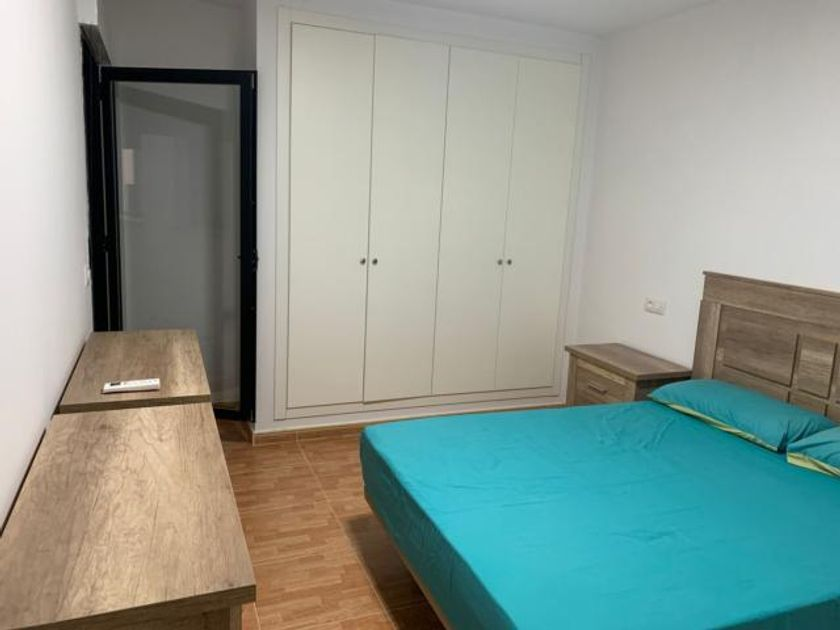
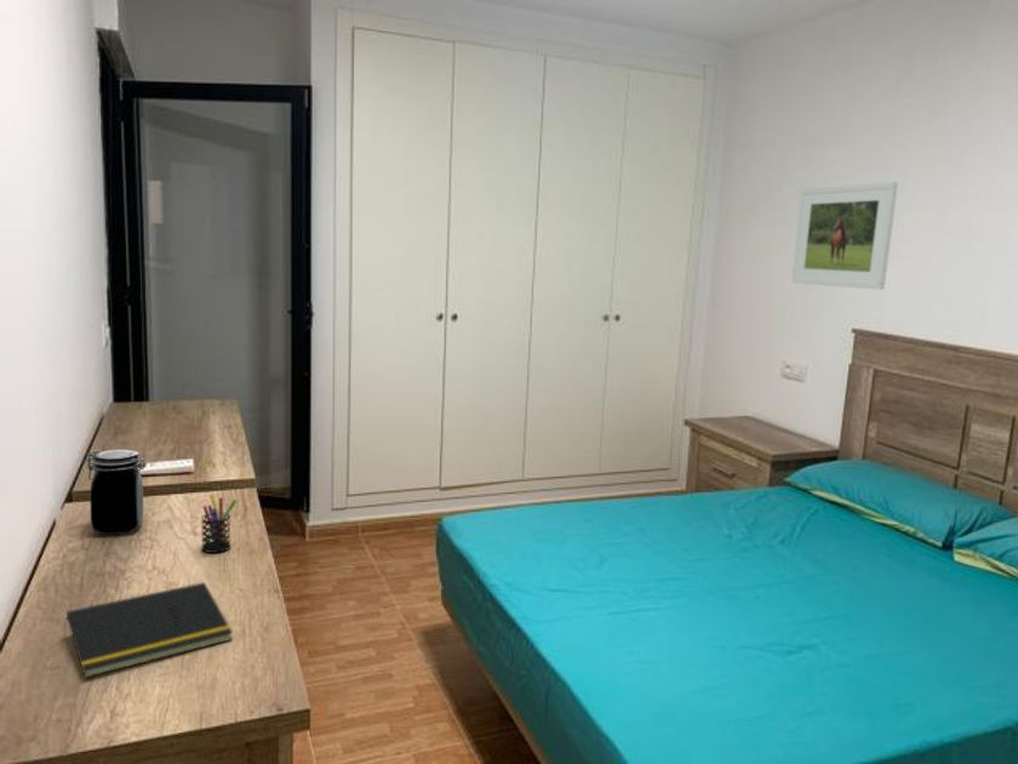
+ jar [86,447,145,536]
+ pen holder [200,494,239,554]
+ notepad [62,581,234,679]
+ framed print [790,181,899,291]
